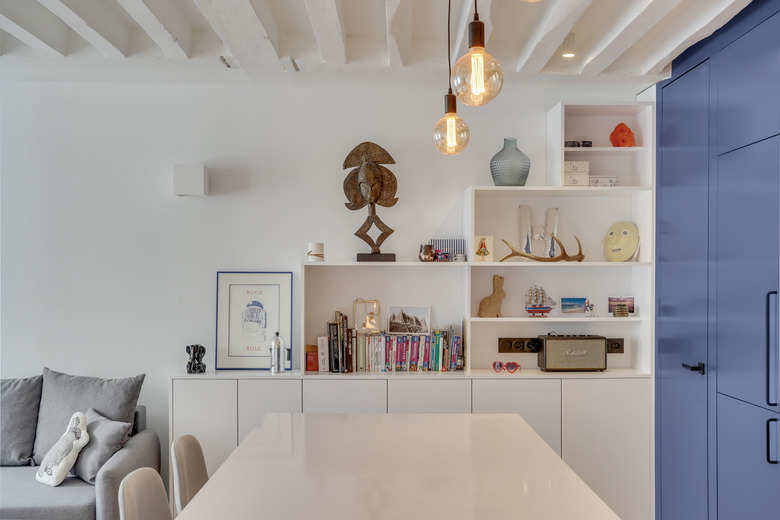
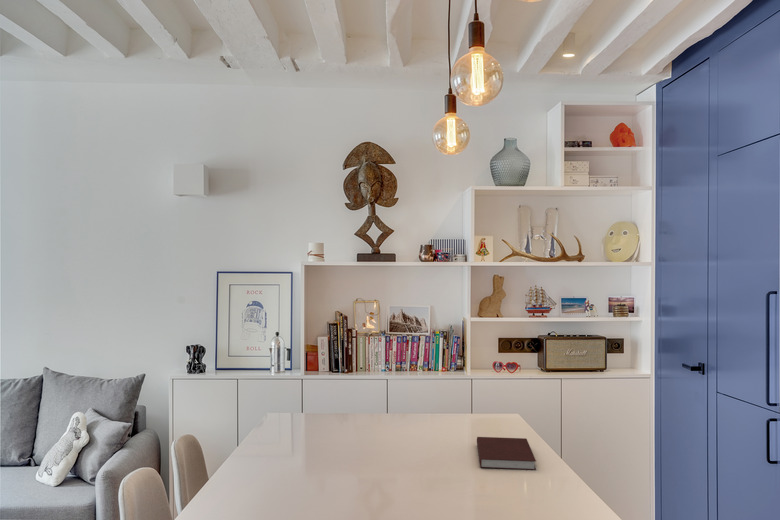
+ notebook [476,436,537,471]
